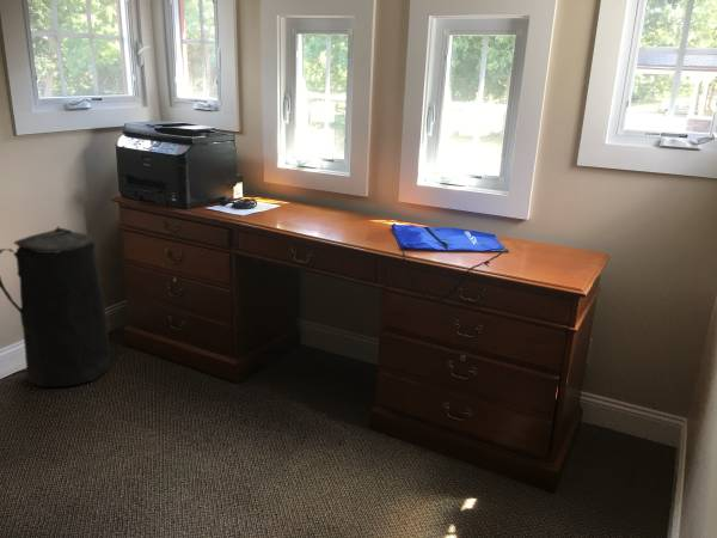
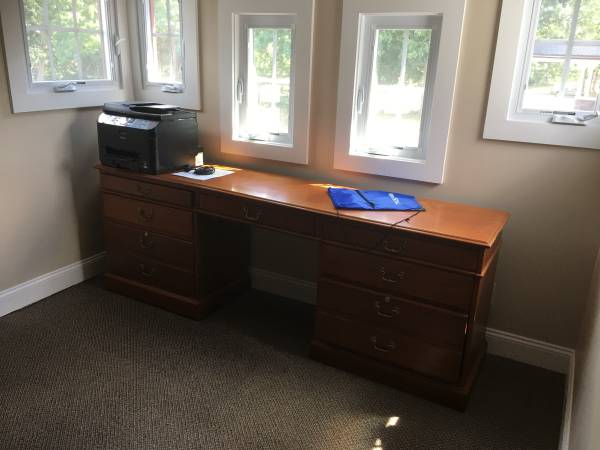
- trash can [0,226,111,389]
